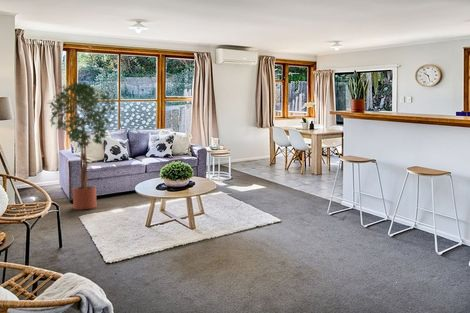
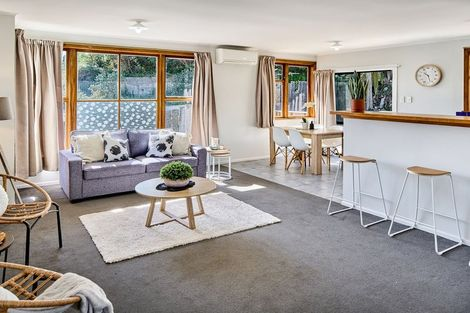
- potted tree [47,80,117,211]
